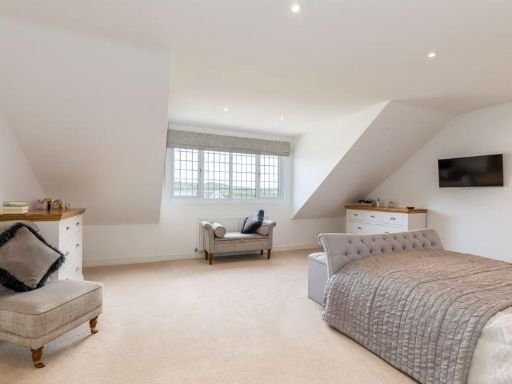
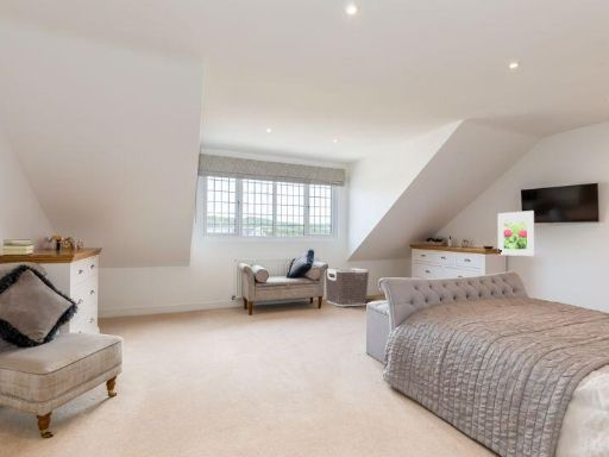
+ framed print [497,209,535,257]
+ clothes hamper [324,267,370,307]
